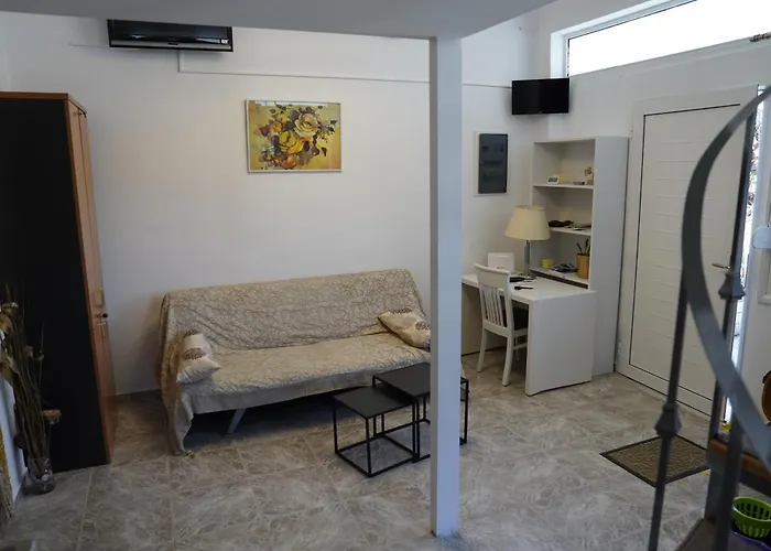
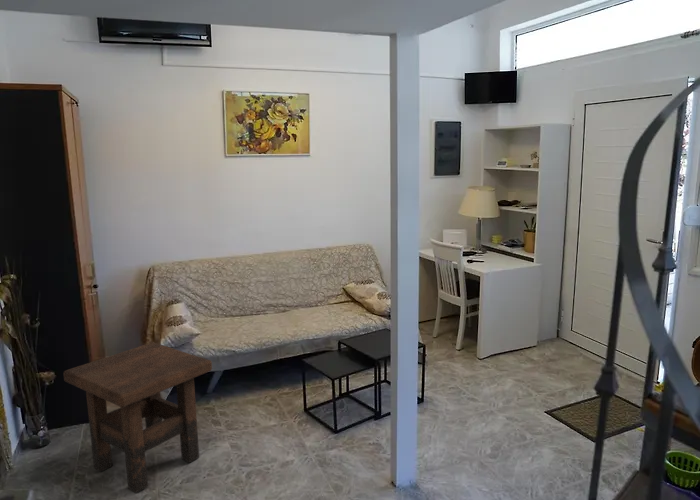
+ side table [63,341,213,494]
